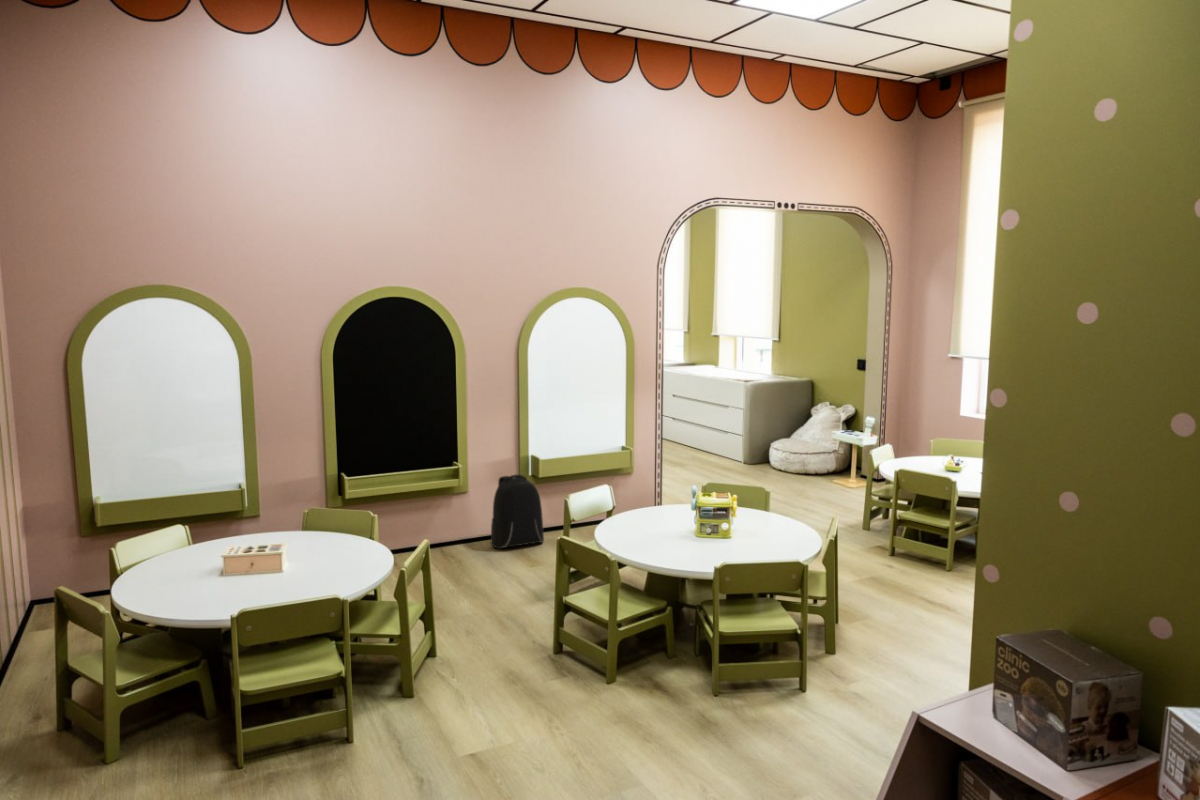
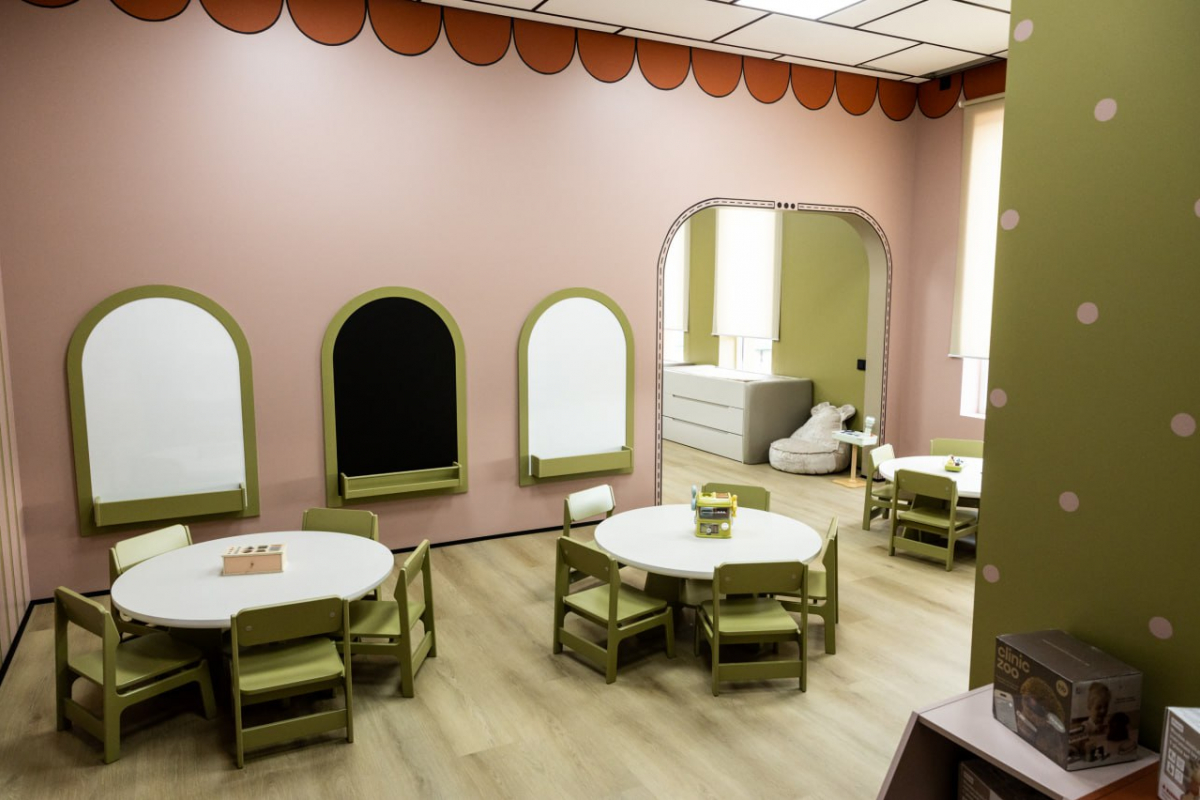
- backpack [490,474,545,550]
